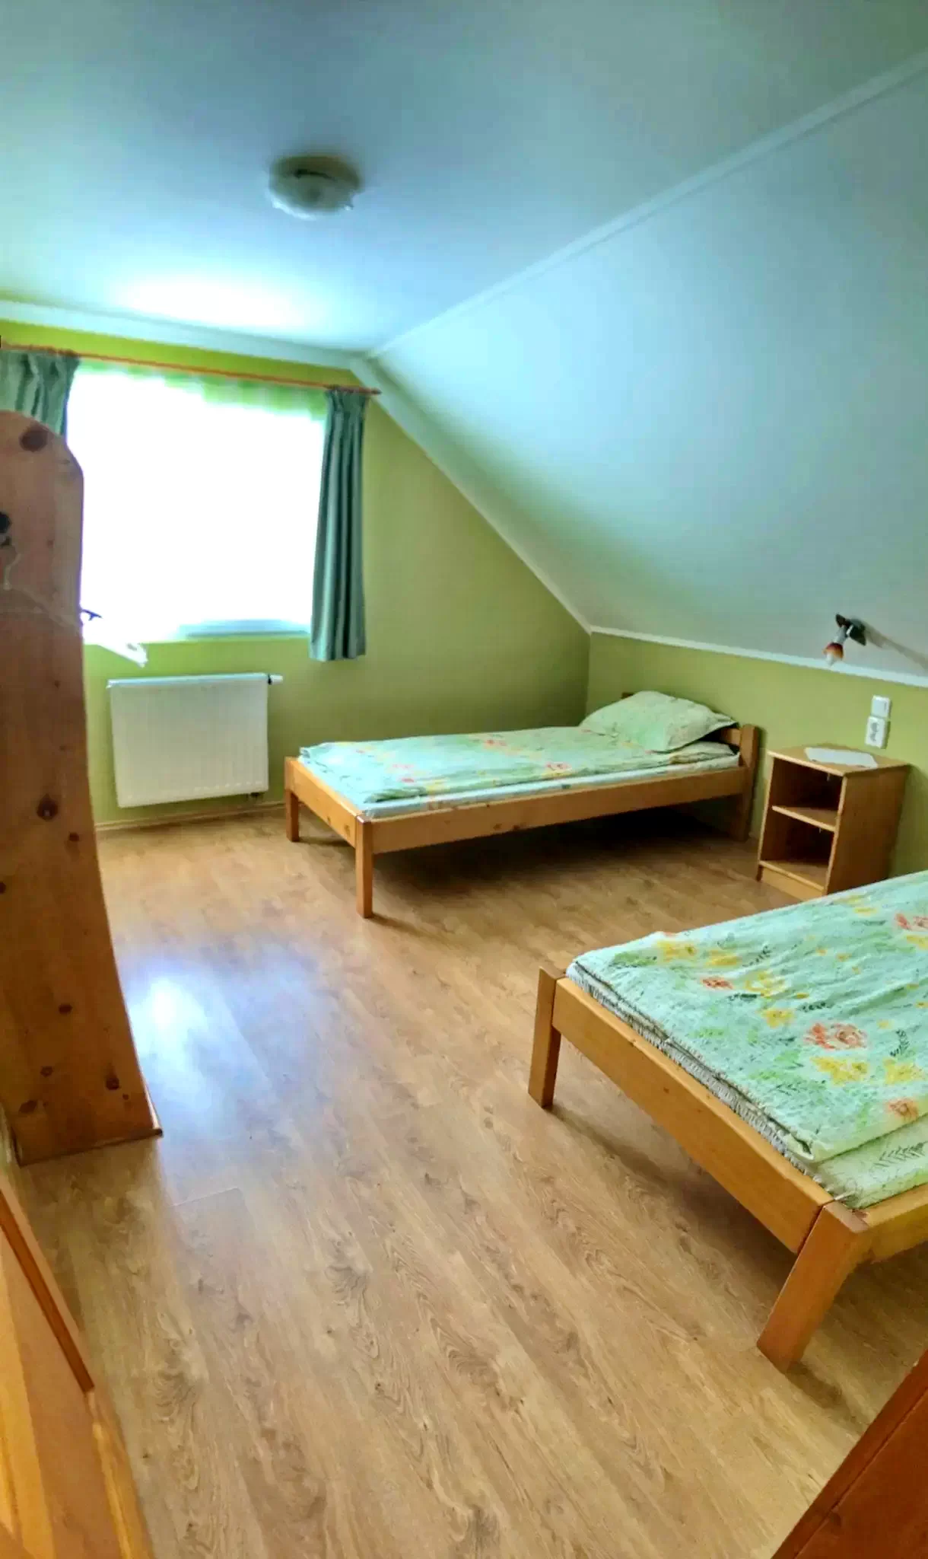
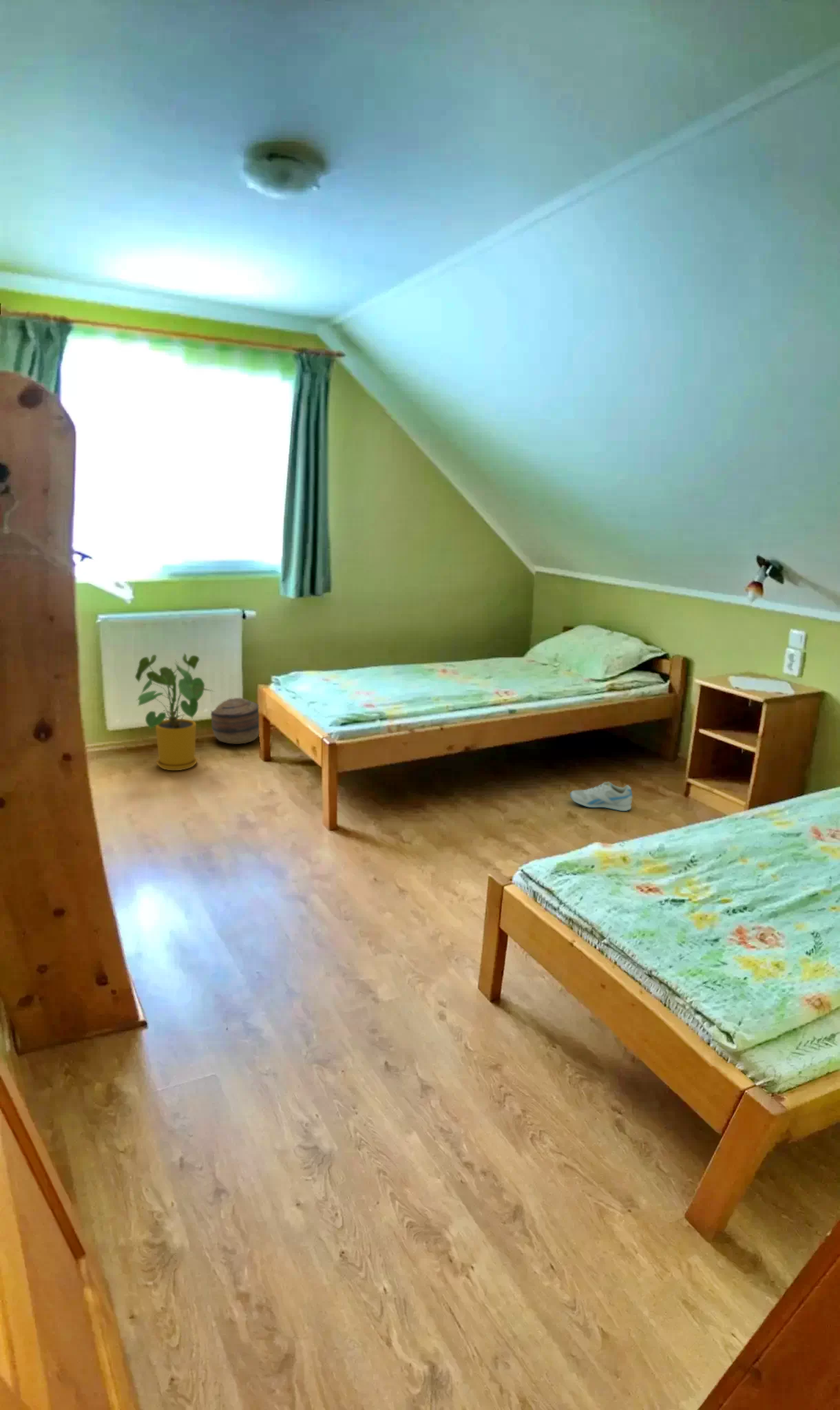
+ house plant [134,653,216,771]
+ basket [210,697,260,745]
+ sneaker [569,781,633,812]
